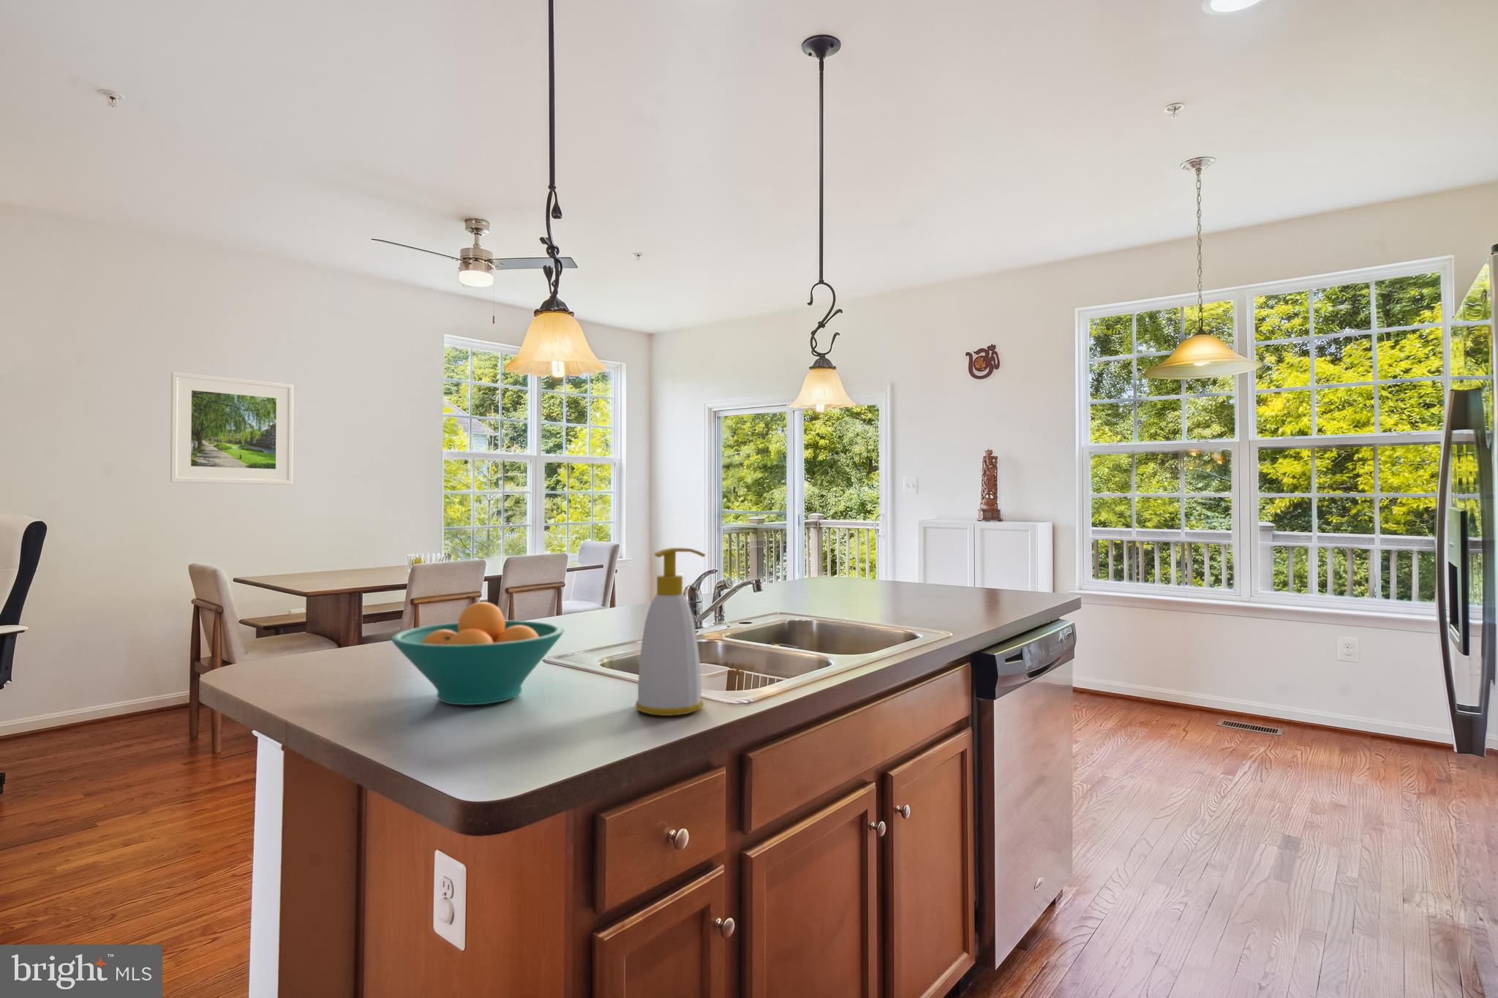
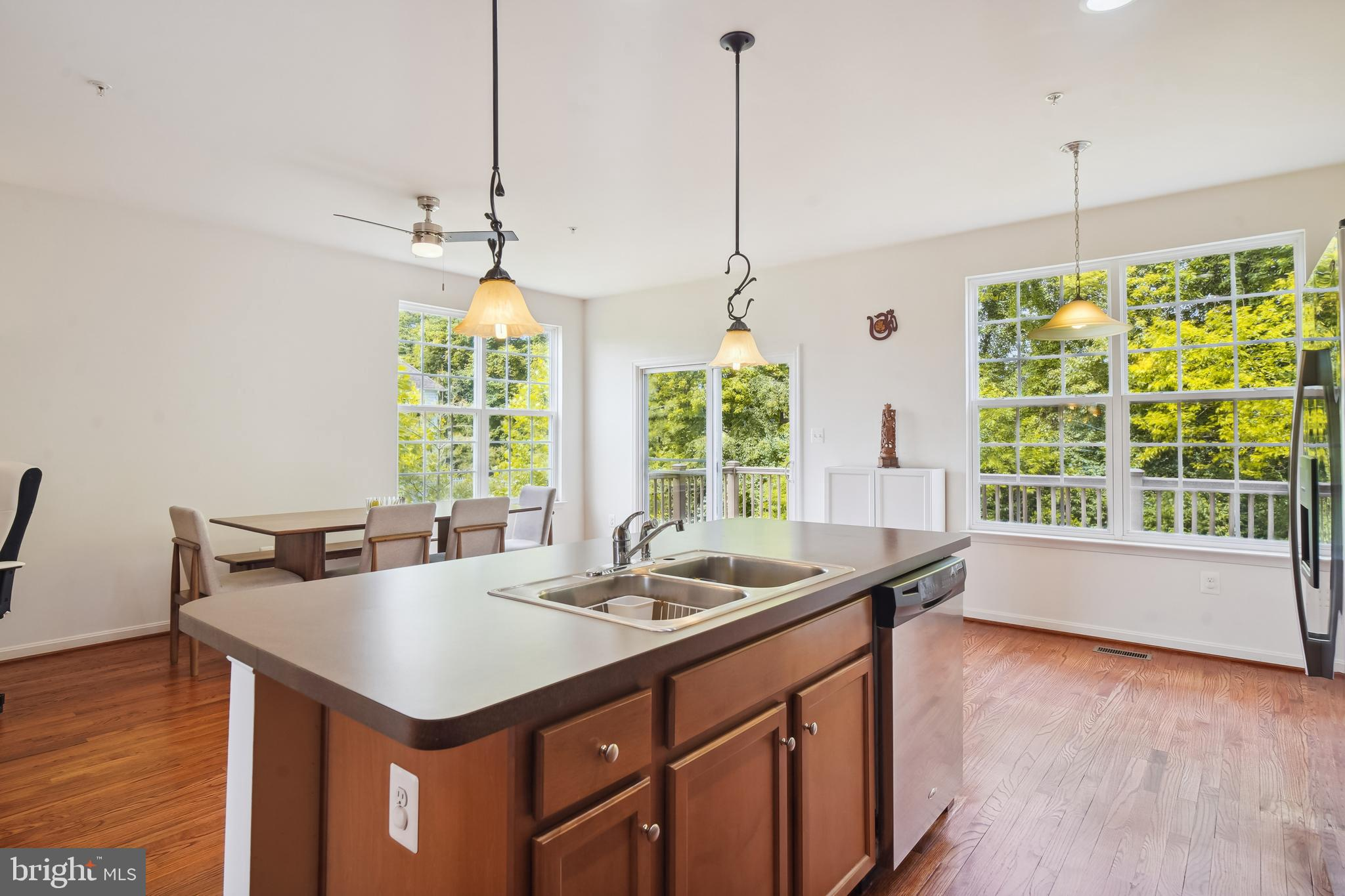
- fruit bowl [390,601,565,705]
- soap bottle [635,547,706,716]
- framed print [169,371,294,486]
